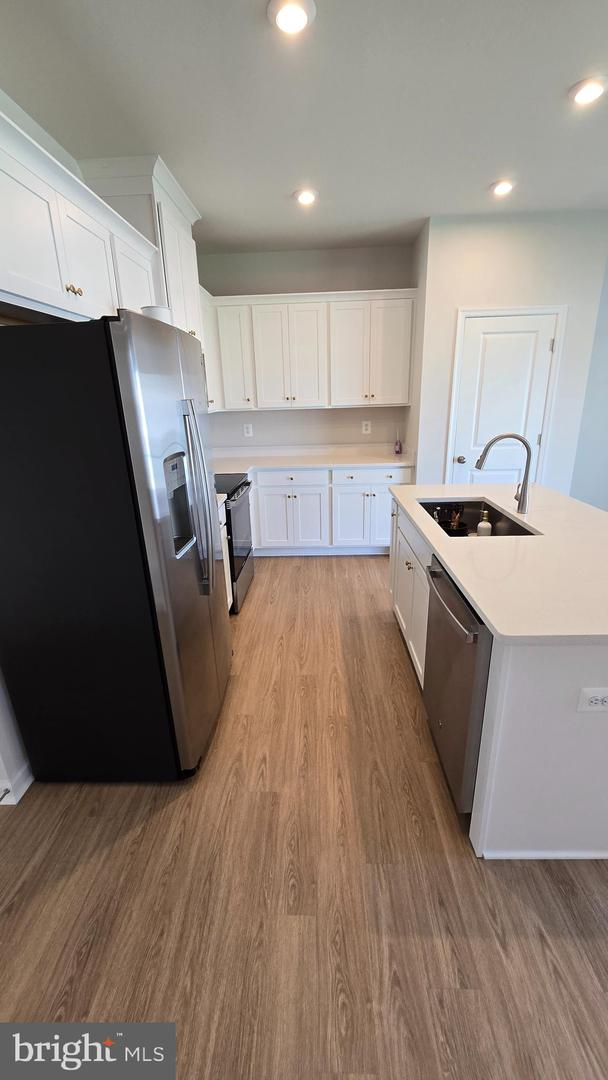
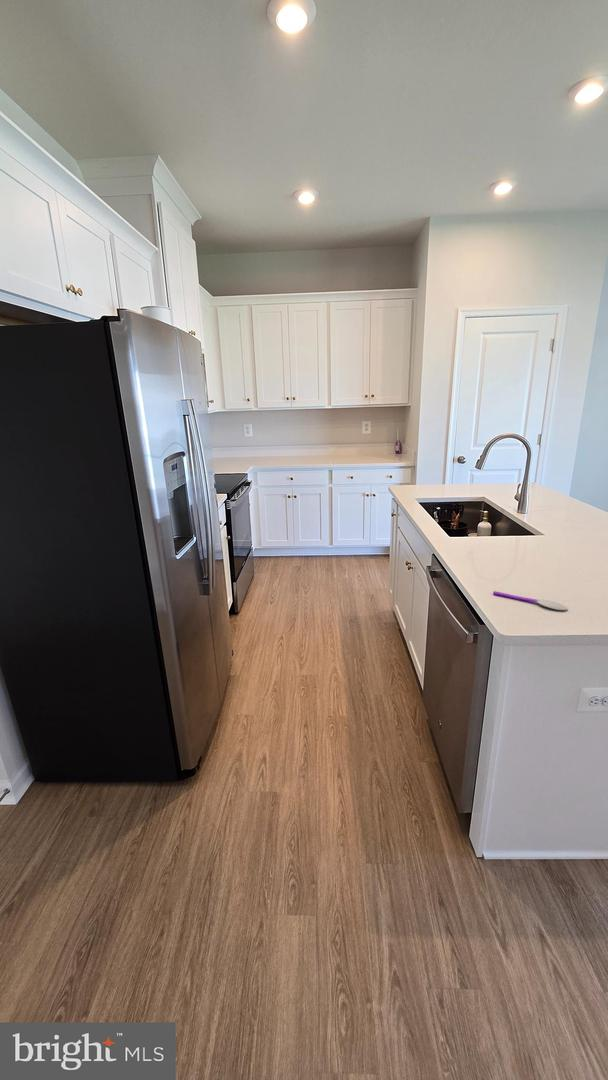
+ spoon [492,590,568,611]
